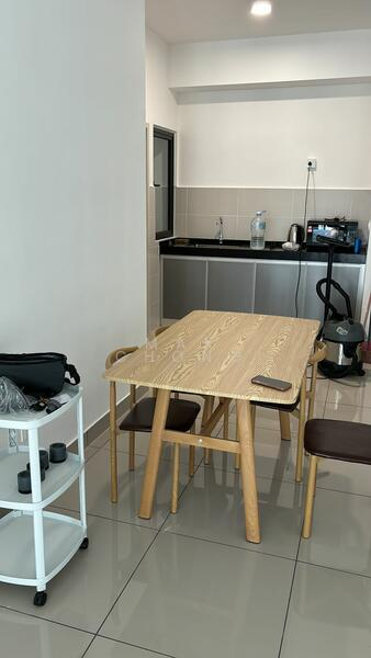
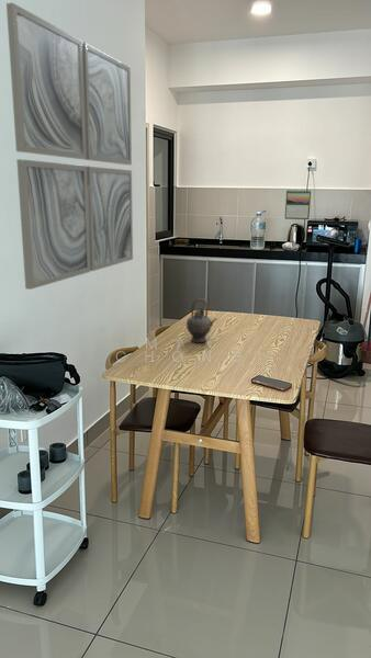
+ calendar [284,189,312,220]
+ teapot [186,297,217,343]
+ wall art [5,2,134,291]
